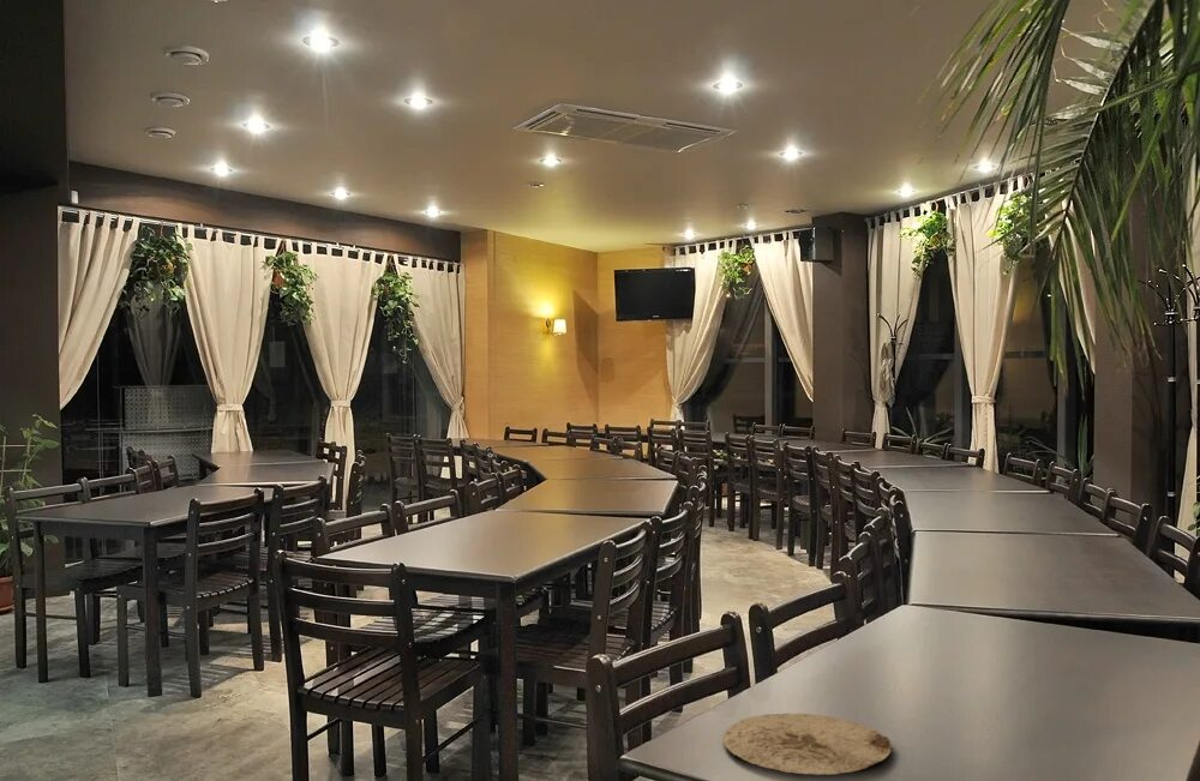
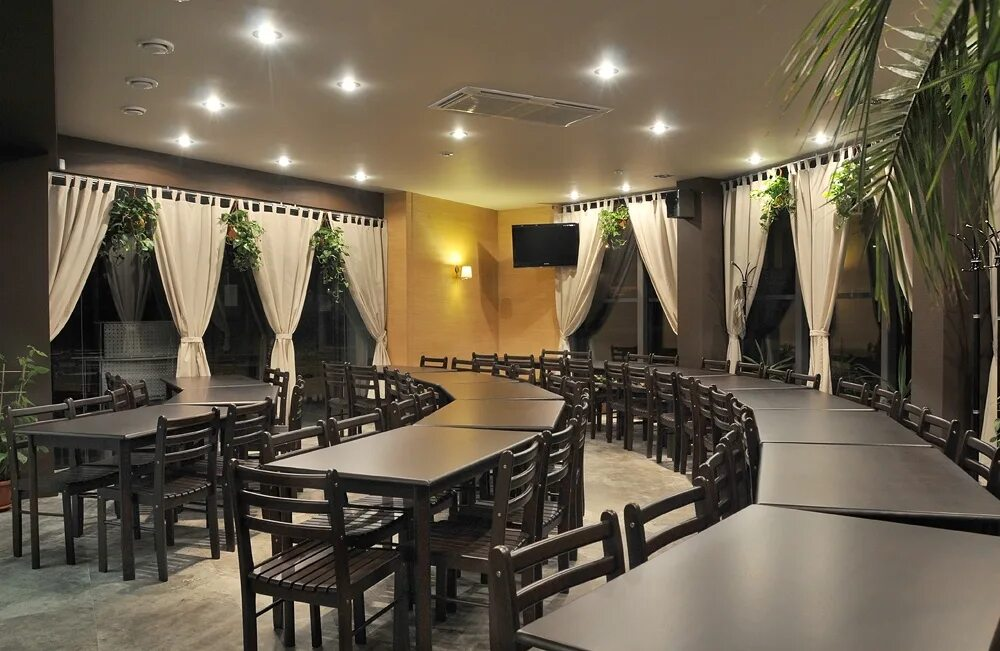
- plate [722,713,892,775]
